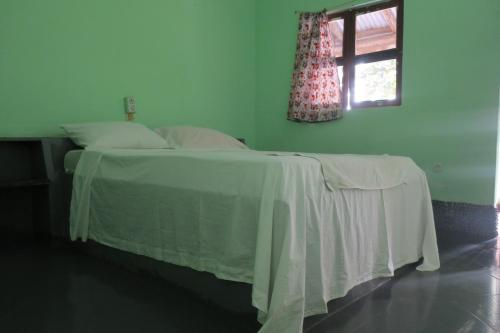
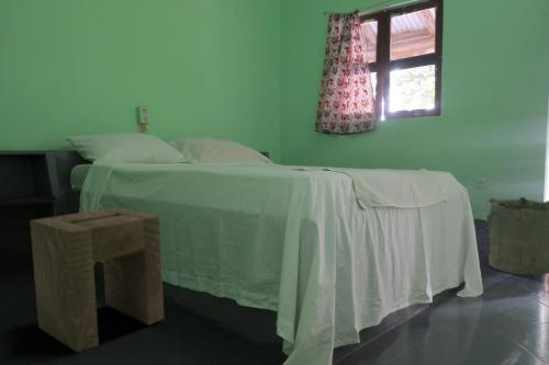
+ stool [30,206,165,354]
+ laundry hamper [485,196,549,276]
